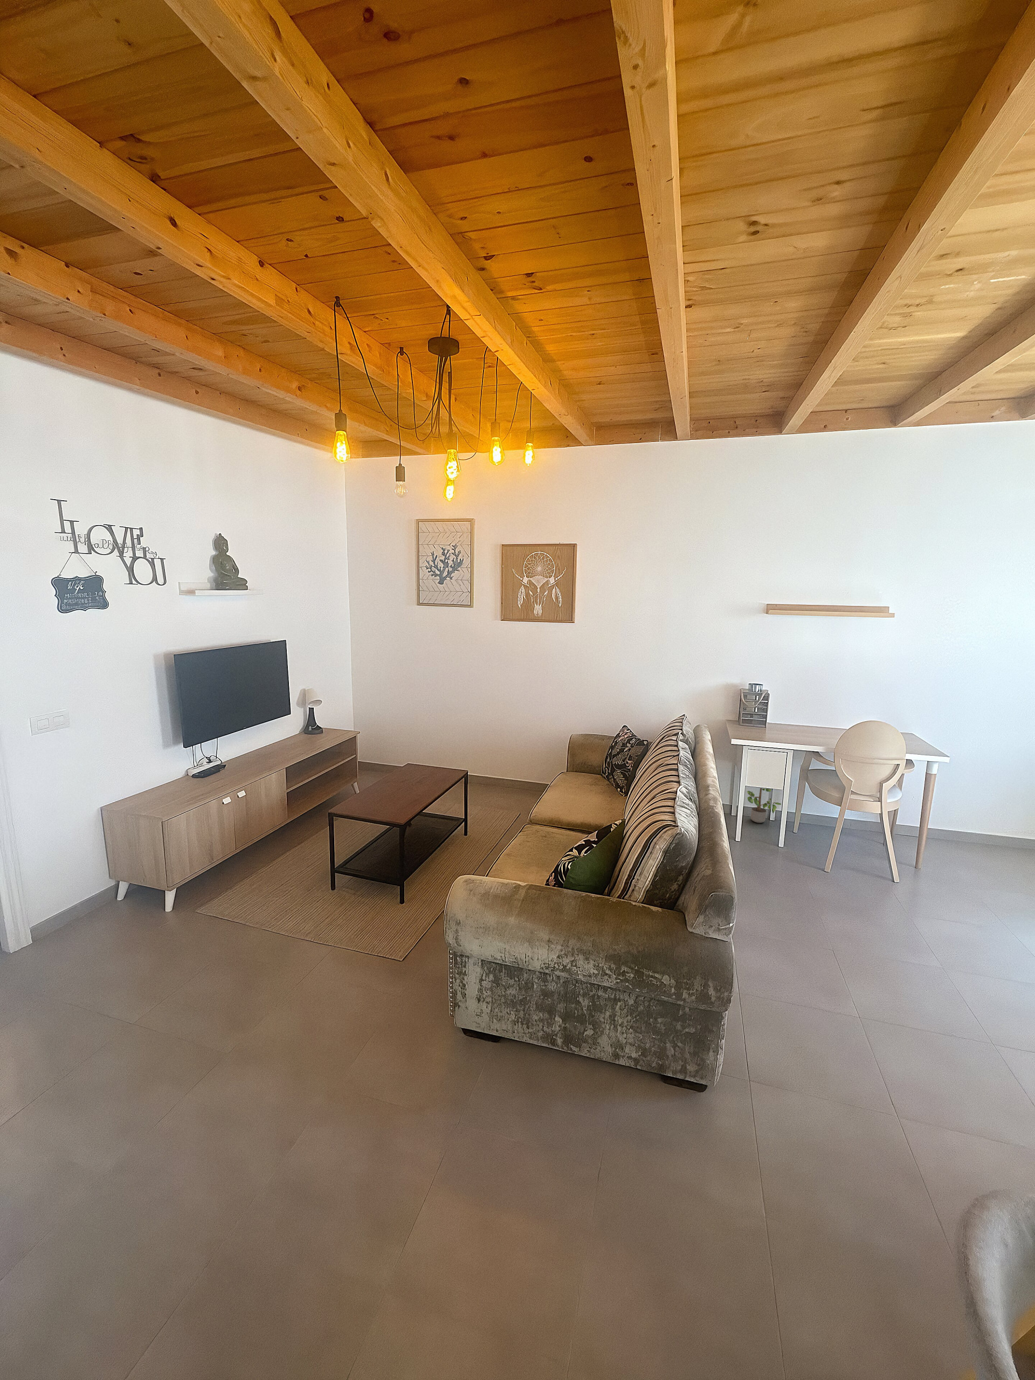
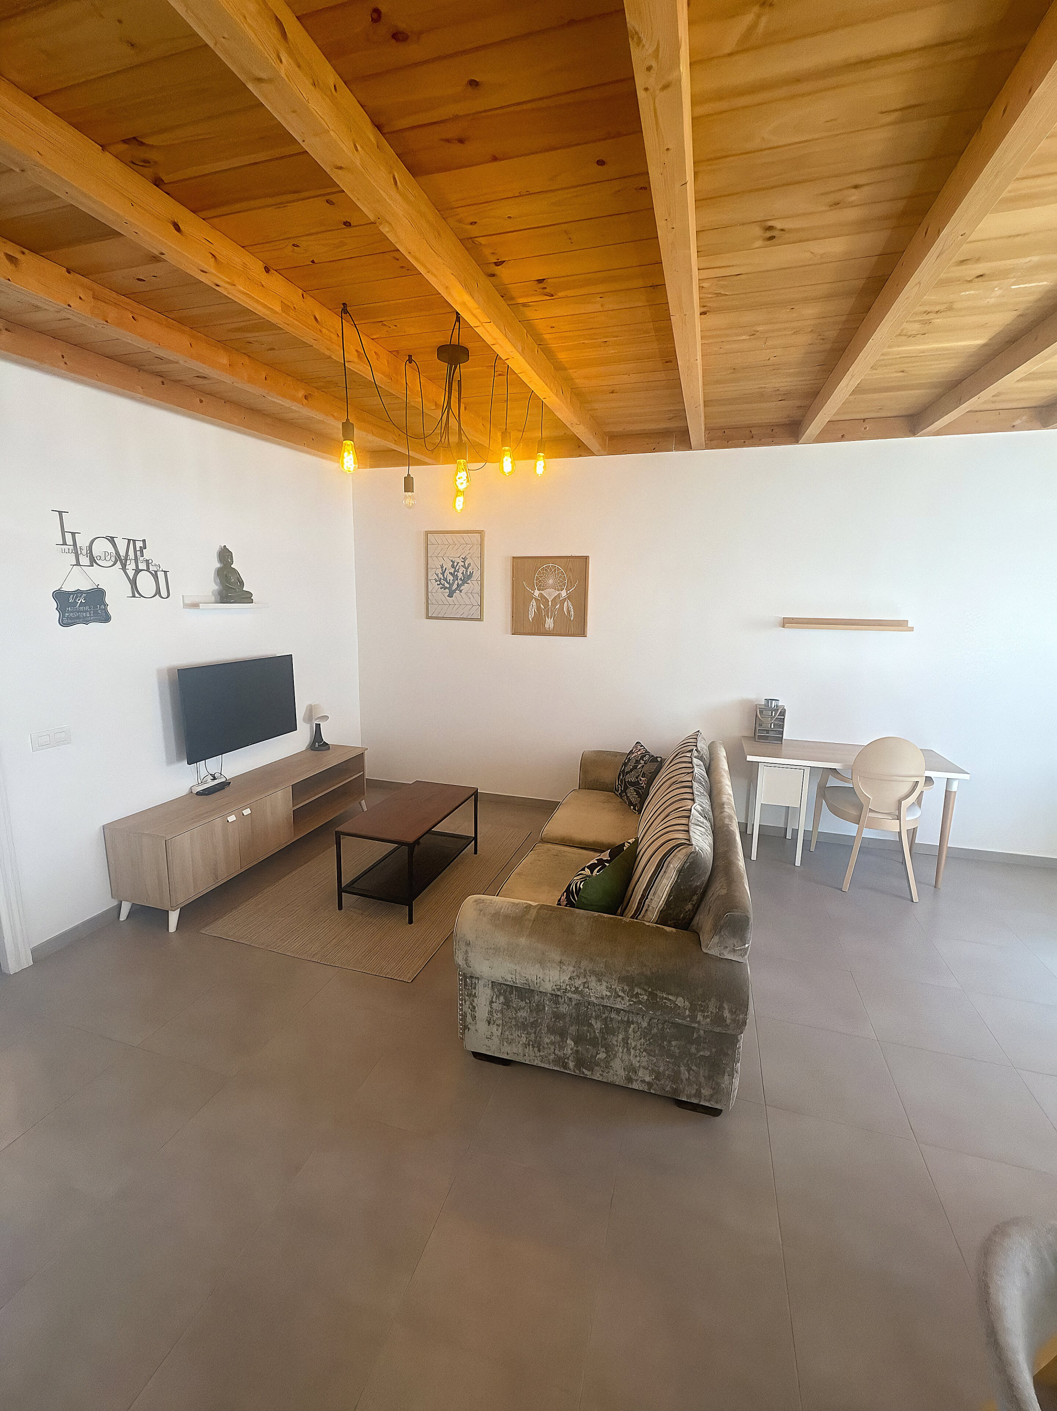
- potted plant [747,788,781,824]
